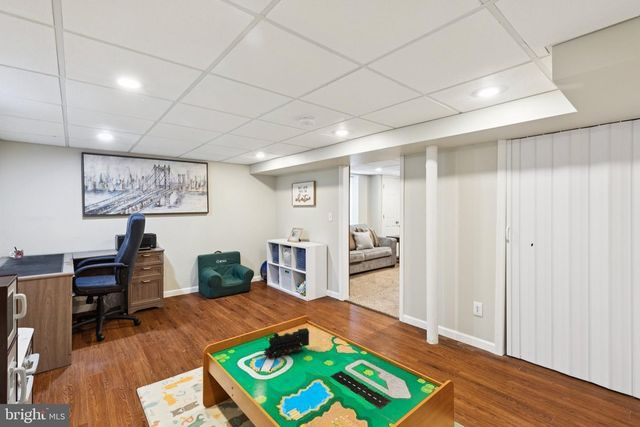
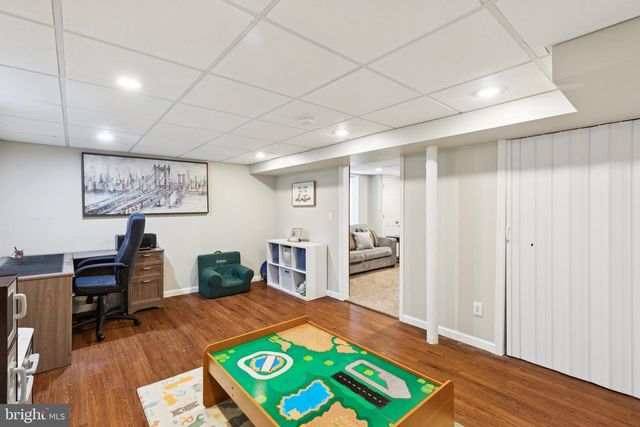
- toy train [263,327,310,359]
